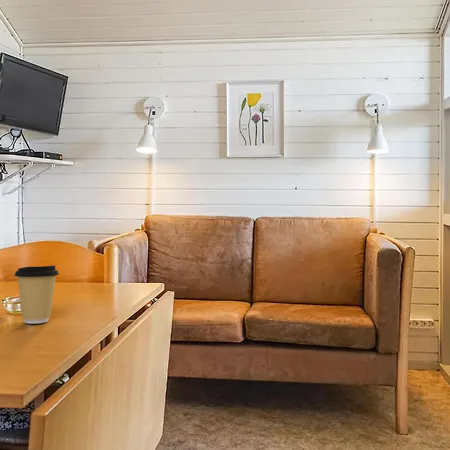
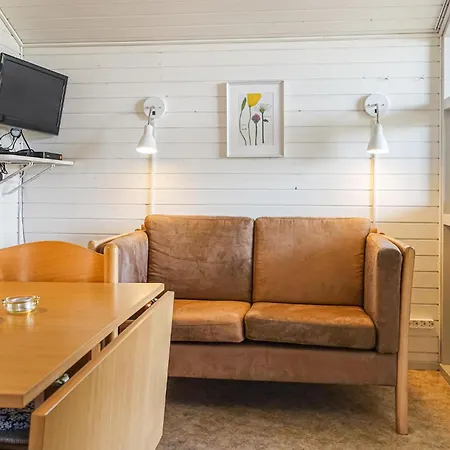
- coffee cup [13,264,60,325]
